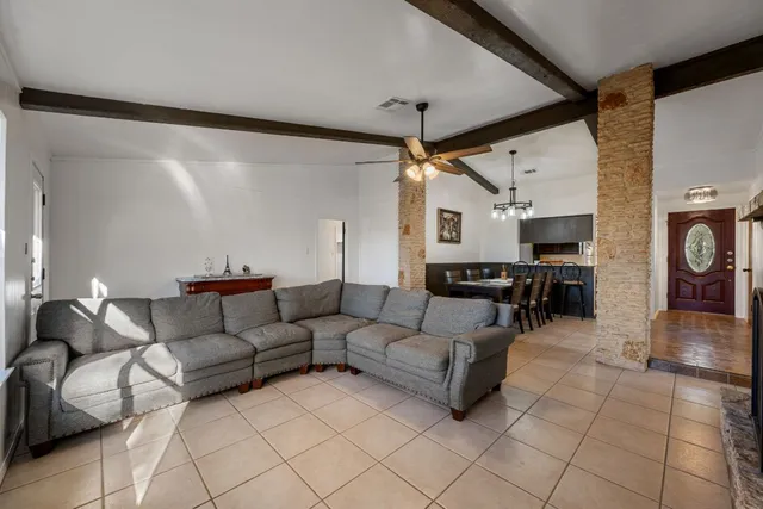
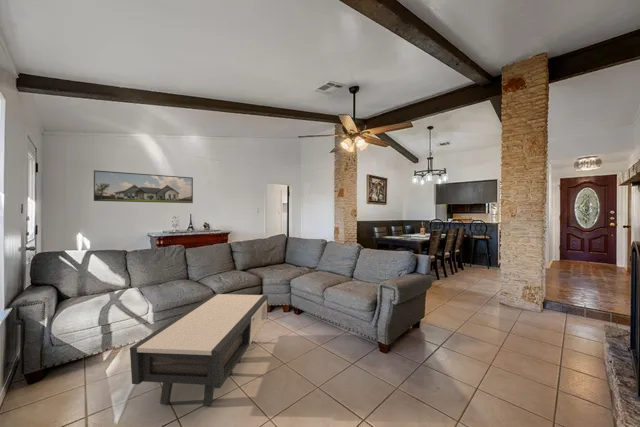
+ coffee table [129,293,269,407]
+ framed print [93,169,194,204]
